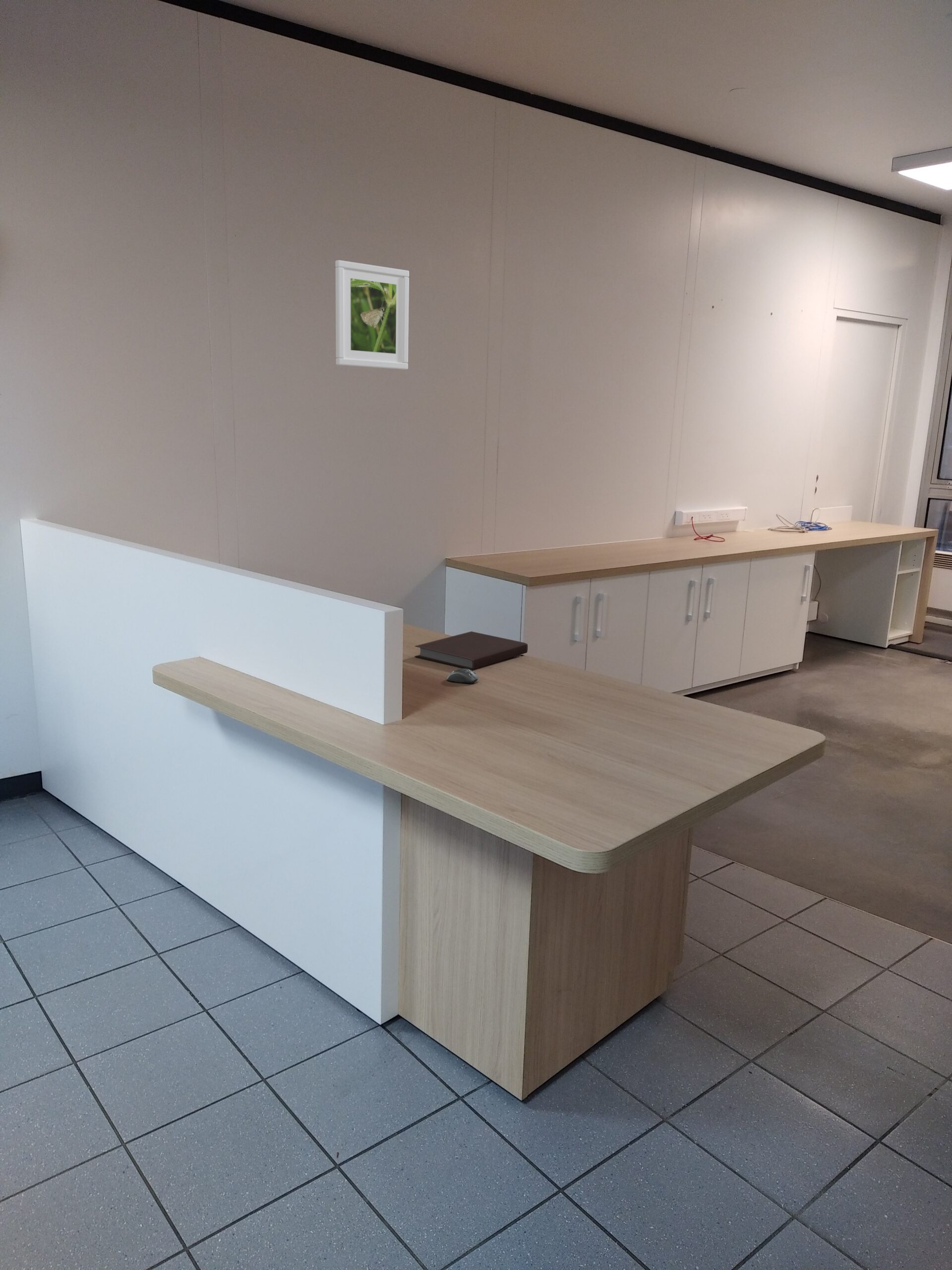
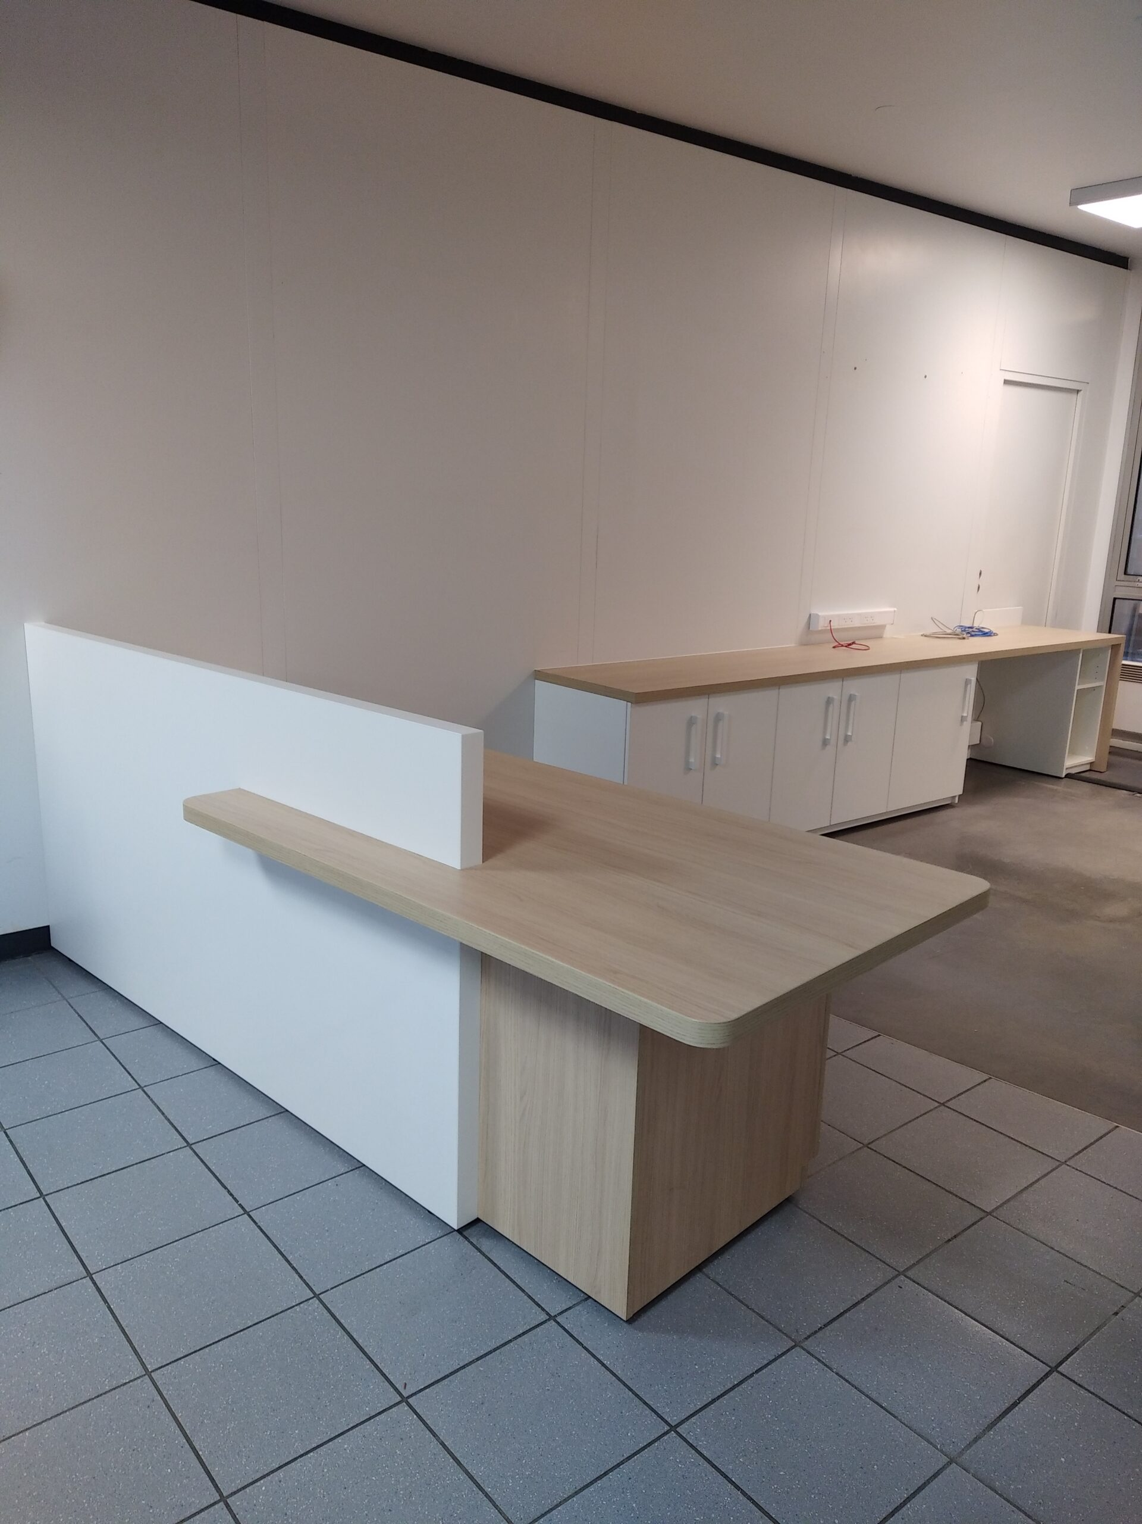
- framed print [335,259,410,370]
- computer mouse [446,668,478,684]
- notebook [414,631,528,670]
